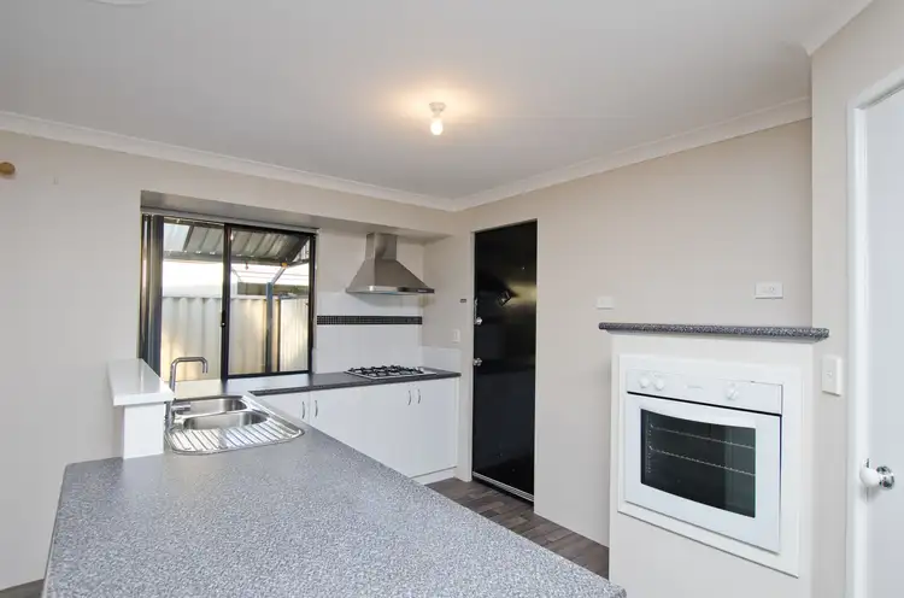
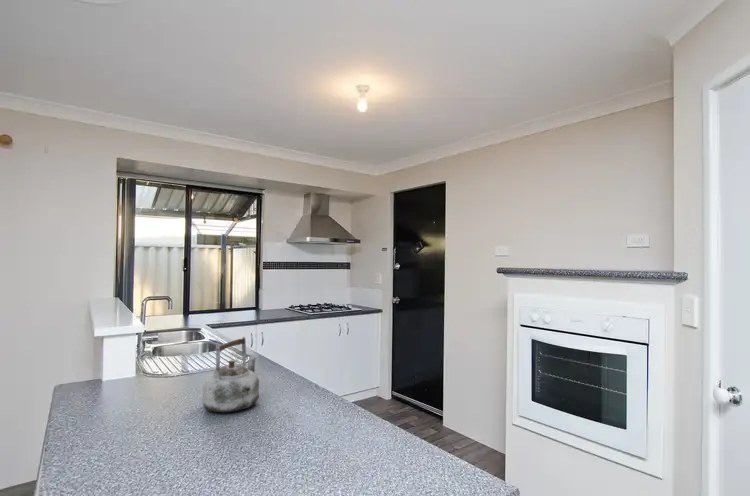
+ kettle [202,336,260,413]
